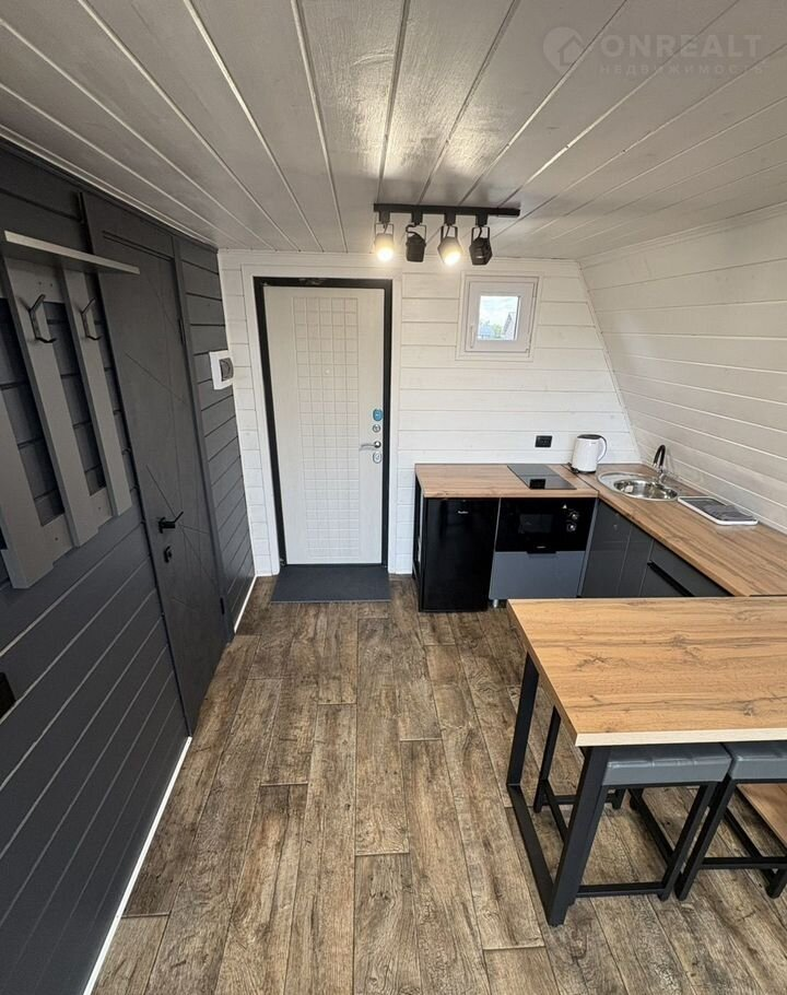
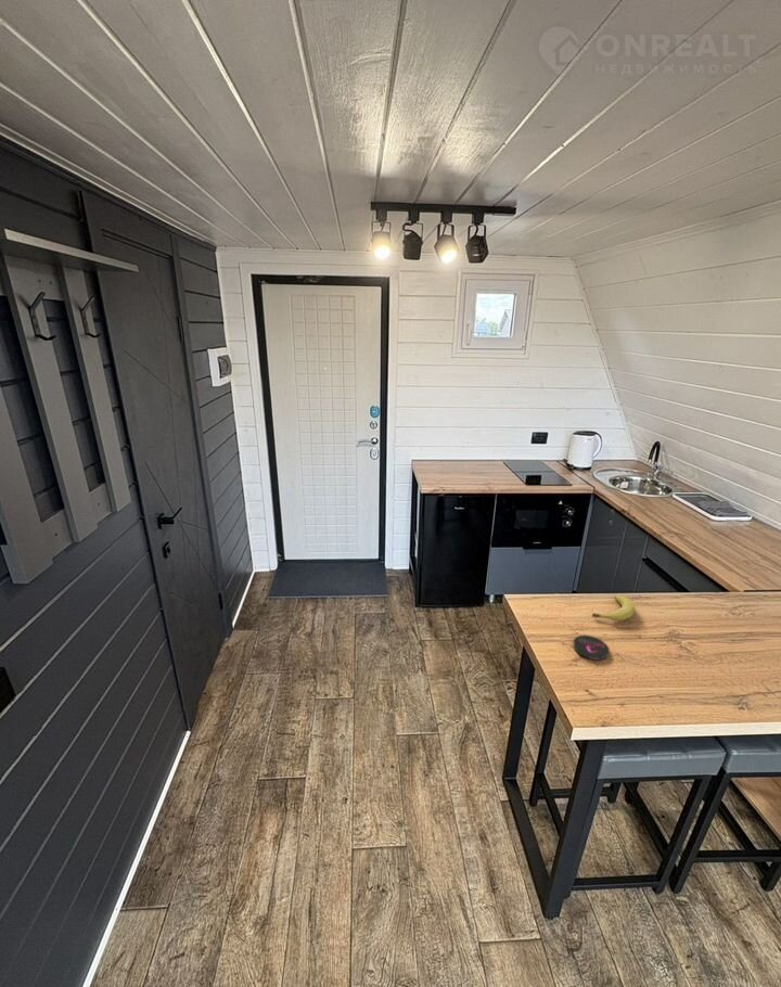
+ fruit [591,594,636,621]
+ coaster [572,634,611,662]
